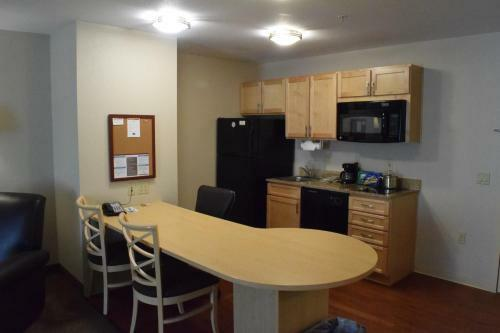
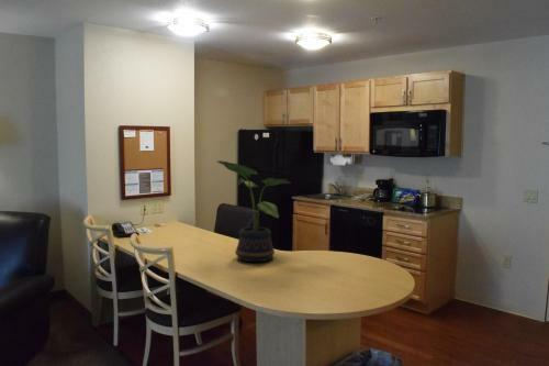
+ potted plant [216,159,291,263]
